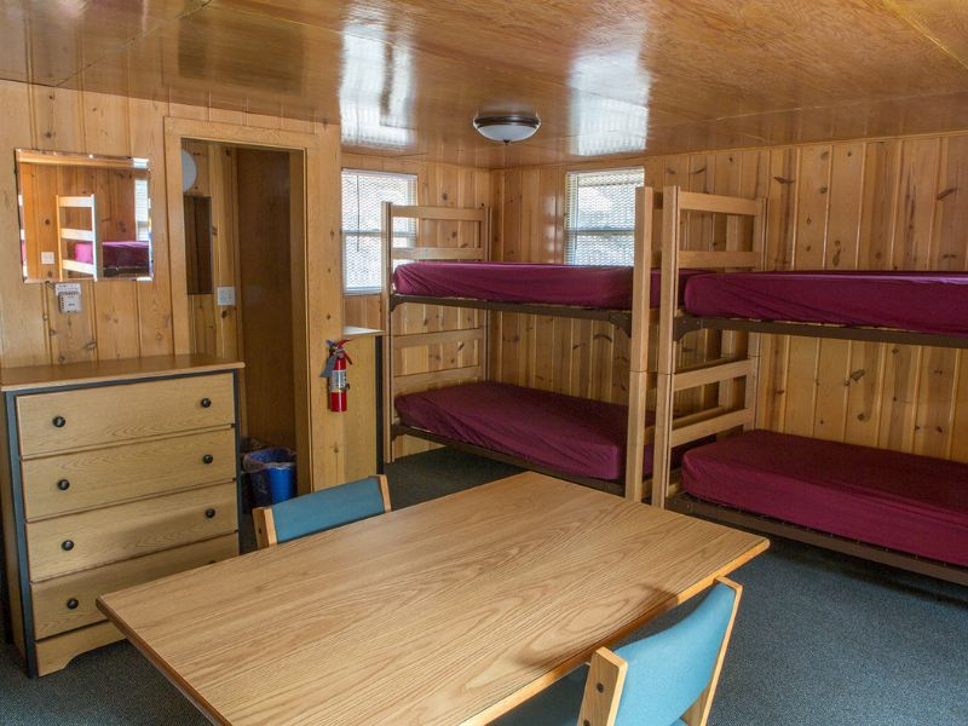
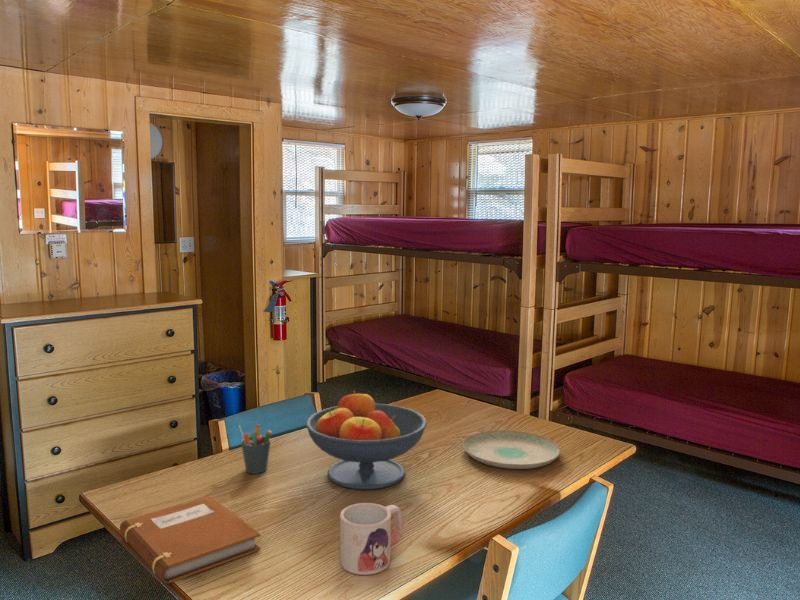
+ mug [339,502,404,576]
+ pen holder [238,424,273,474]
+ plate [462,429,561,470]
+ fruit bowl [305,389,428,490]
+ notebook [119,495,261,585]
